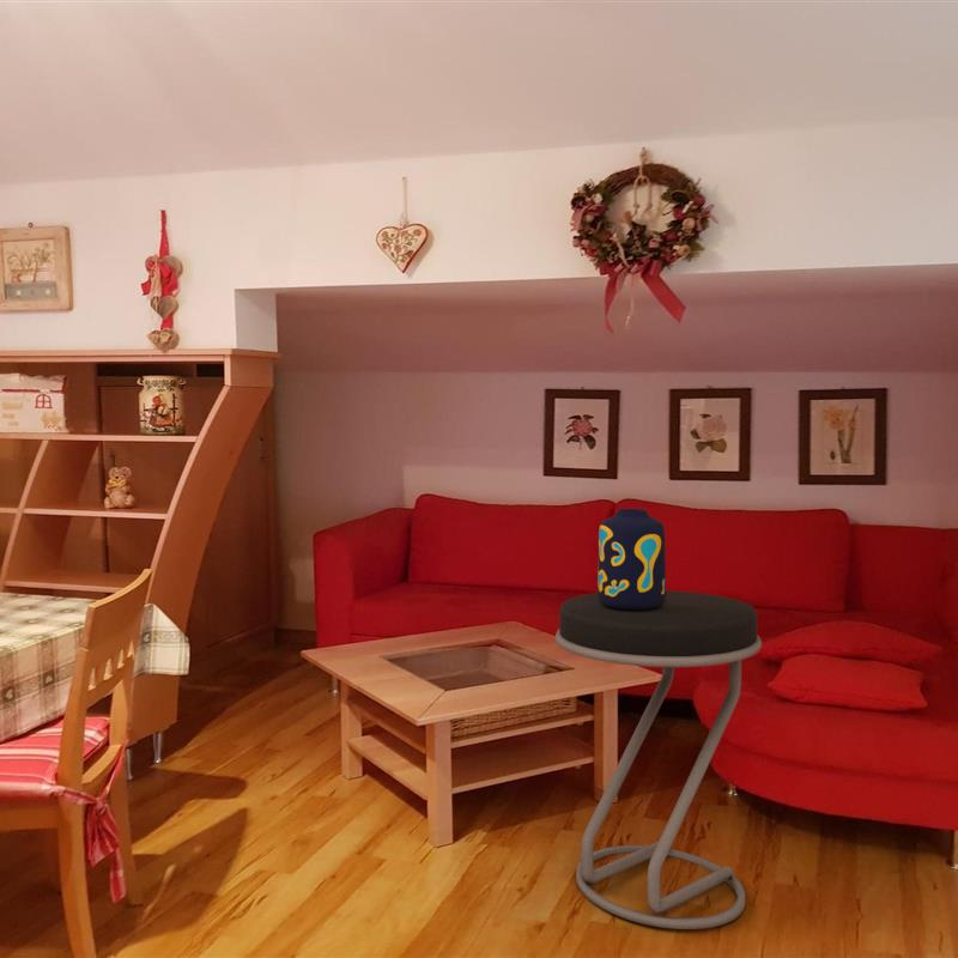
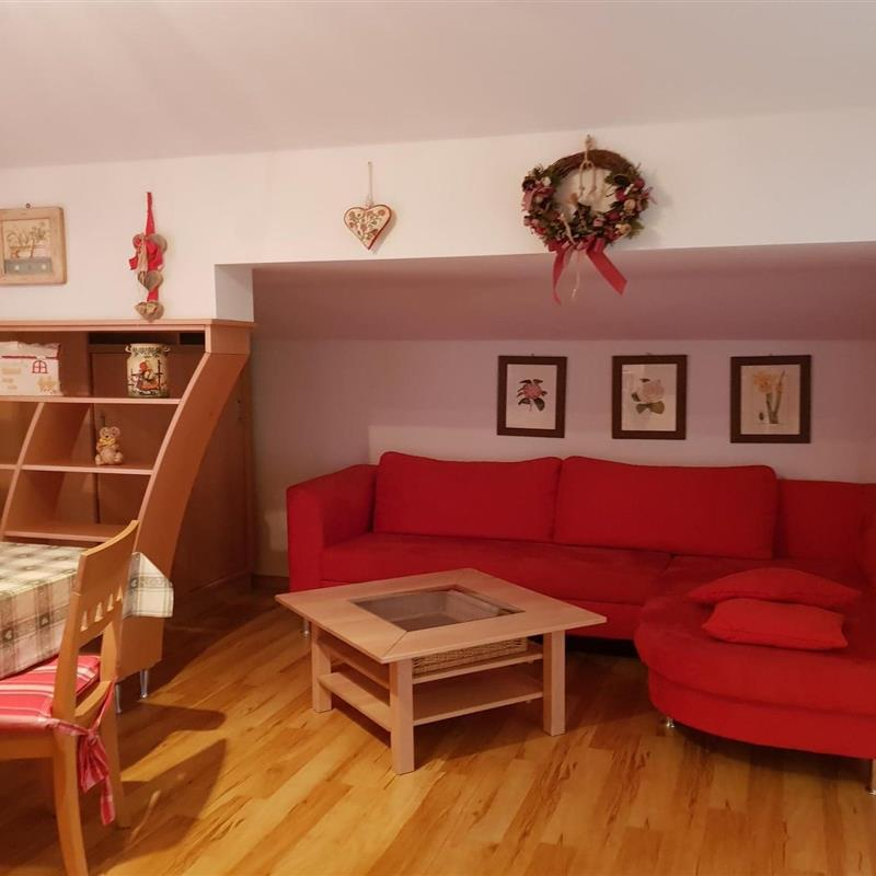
- stool [554,589,763,930]
- vase [596,508,667,611]
